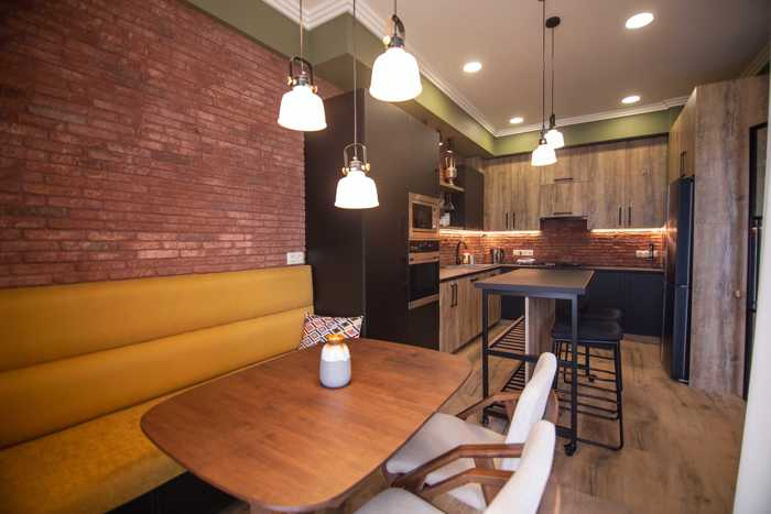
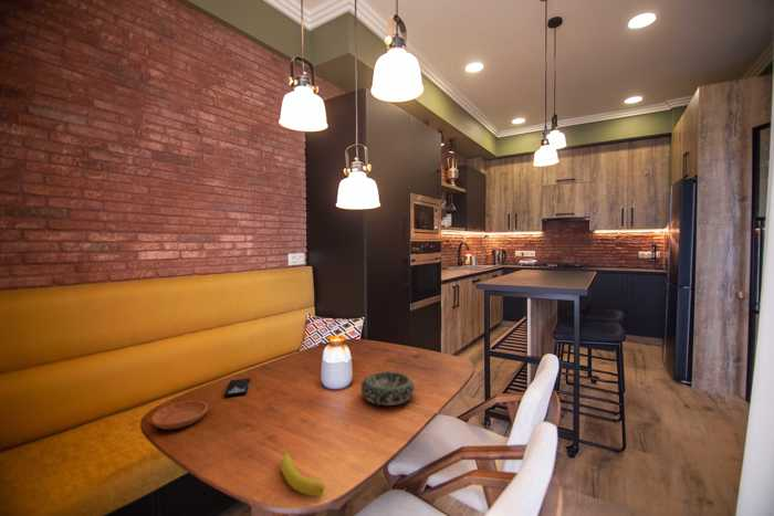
+ smartphone [223,377,251,398]
+ banana [279,451,326,497]
+ saucer [150,400,209,431]
+ decorative bowl [359,370,416,407]
